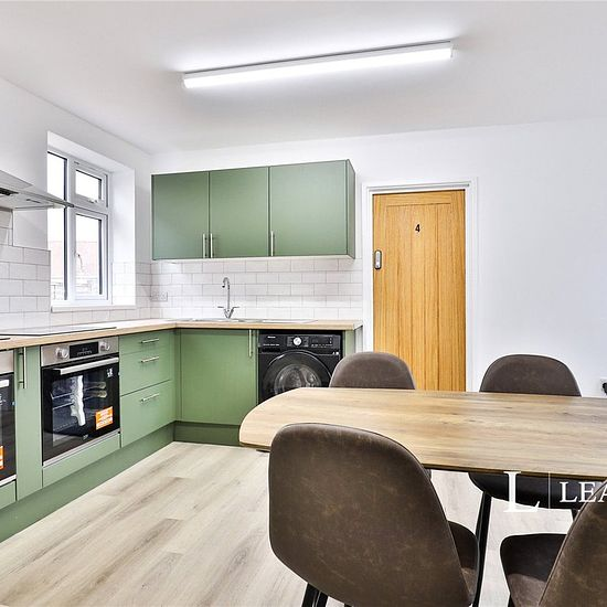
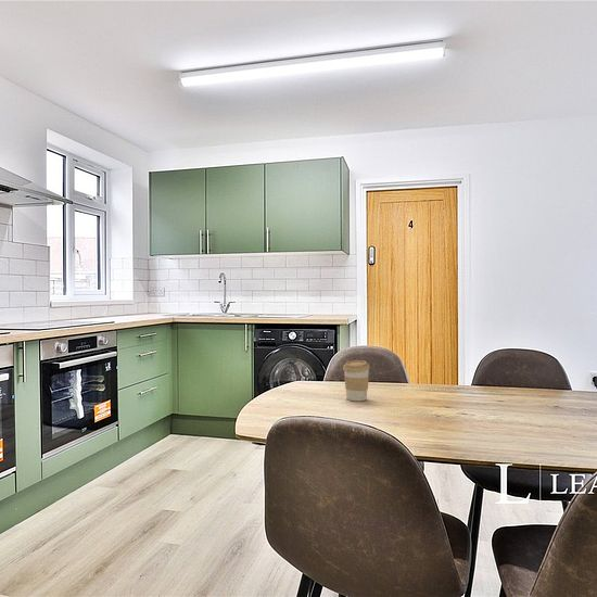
+ coffee cup [342,359,371,402]
